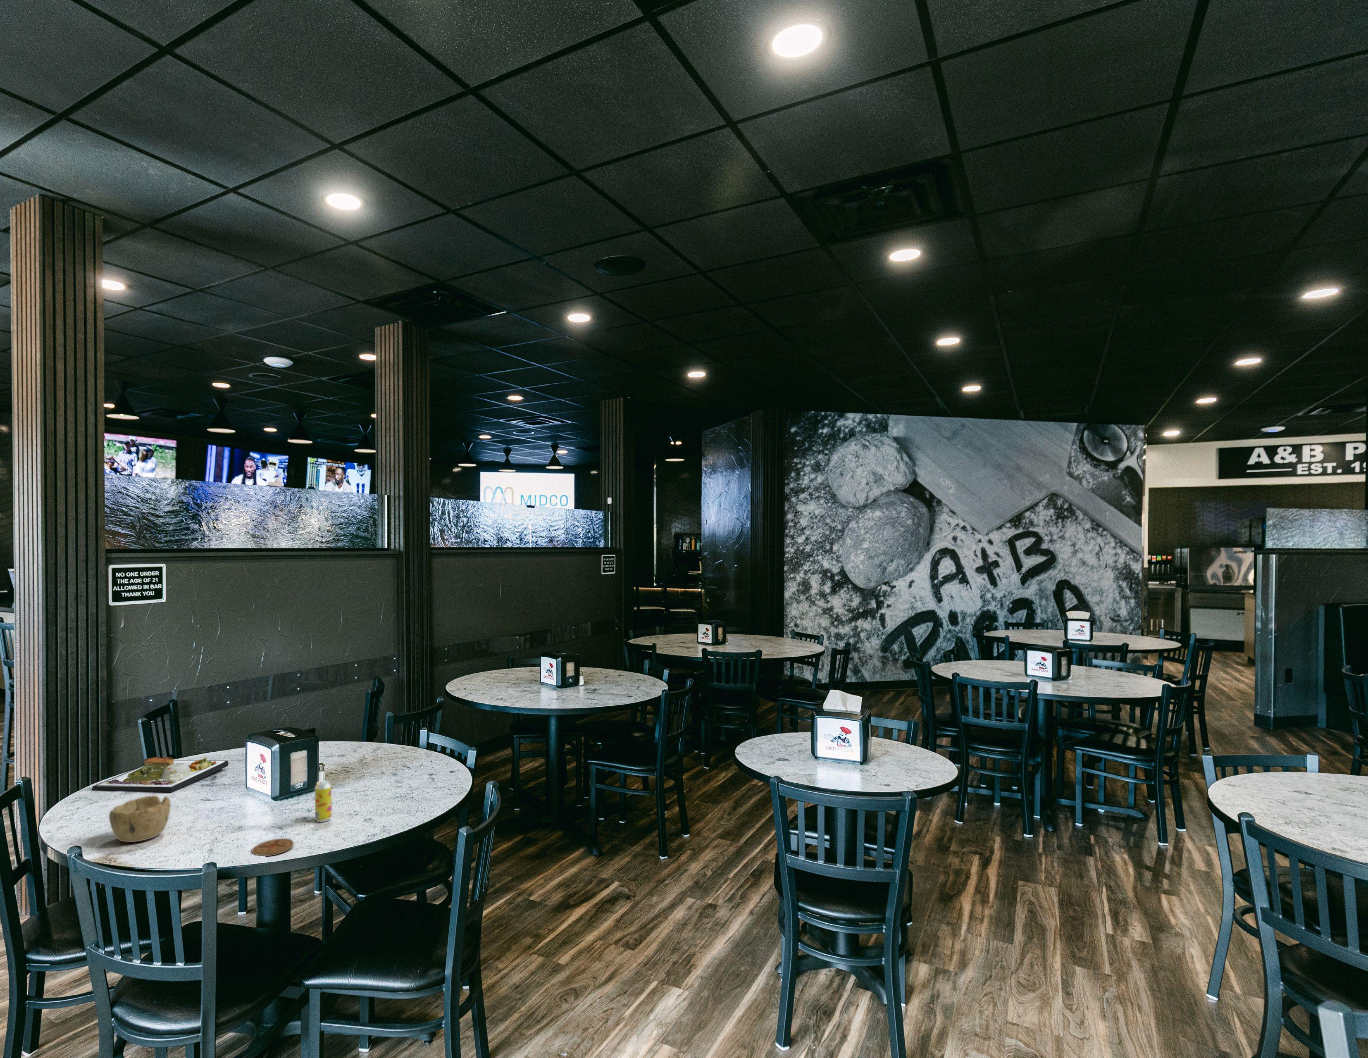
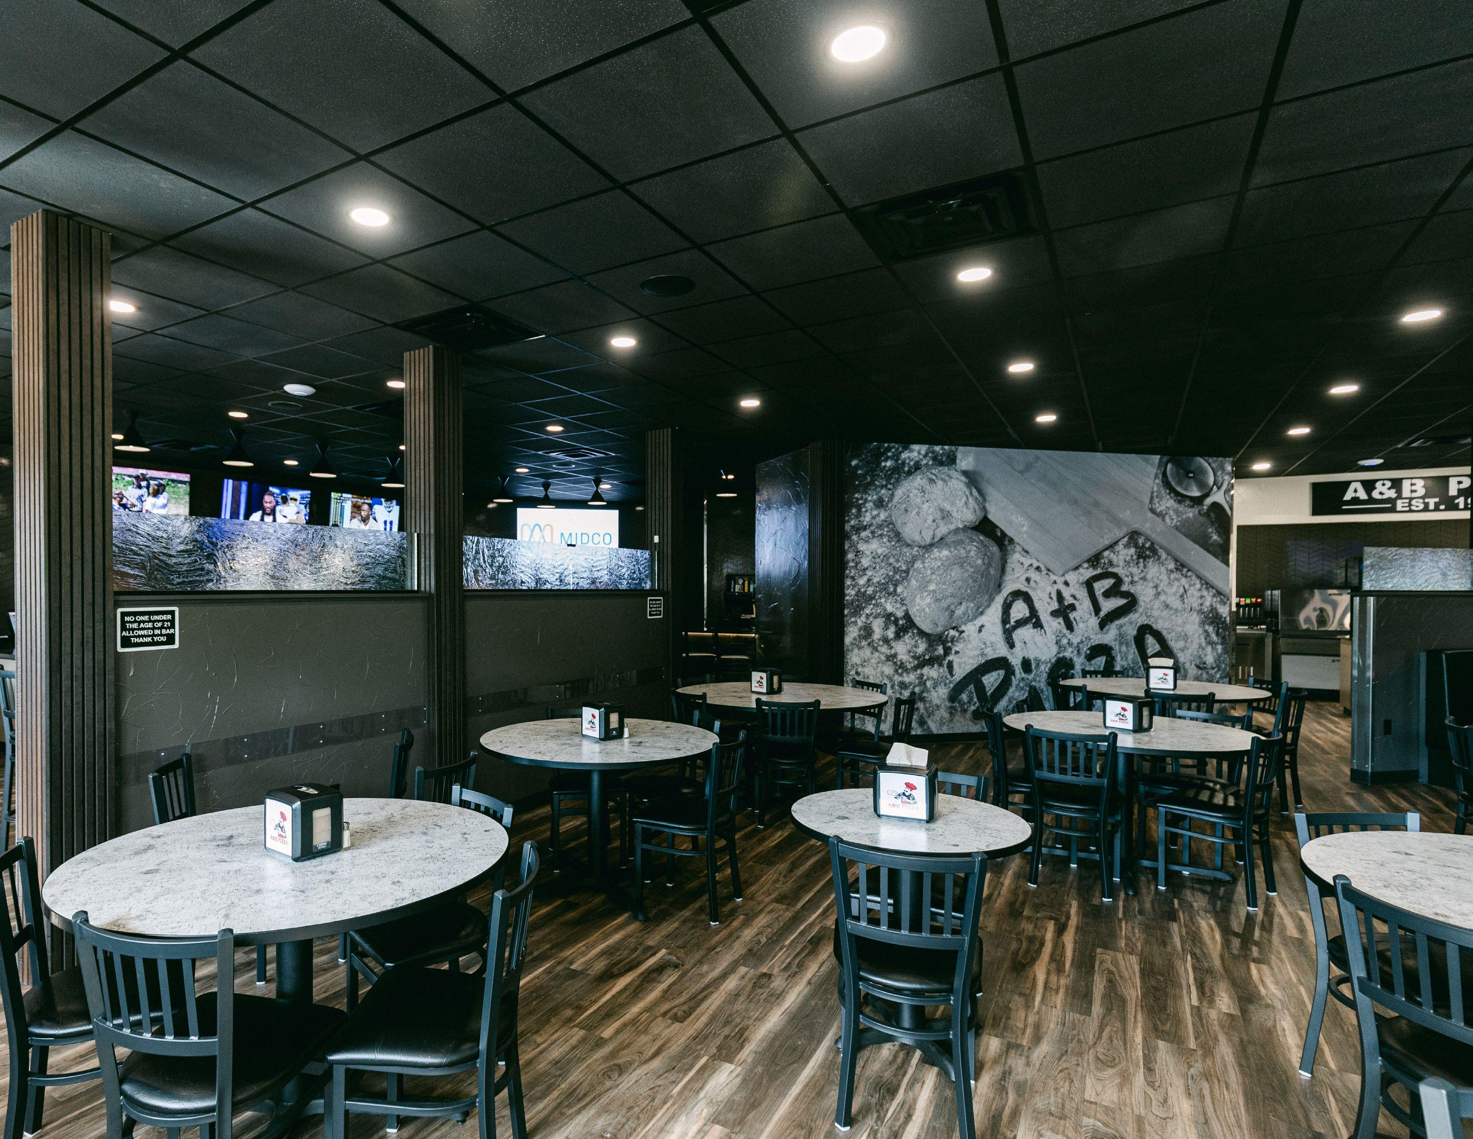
- coaster [251,838,294,857]
- beverage can [314,779,332,823]
- bowl [109,795,171,843]
- dinner plate [92,757,229,794]
